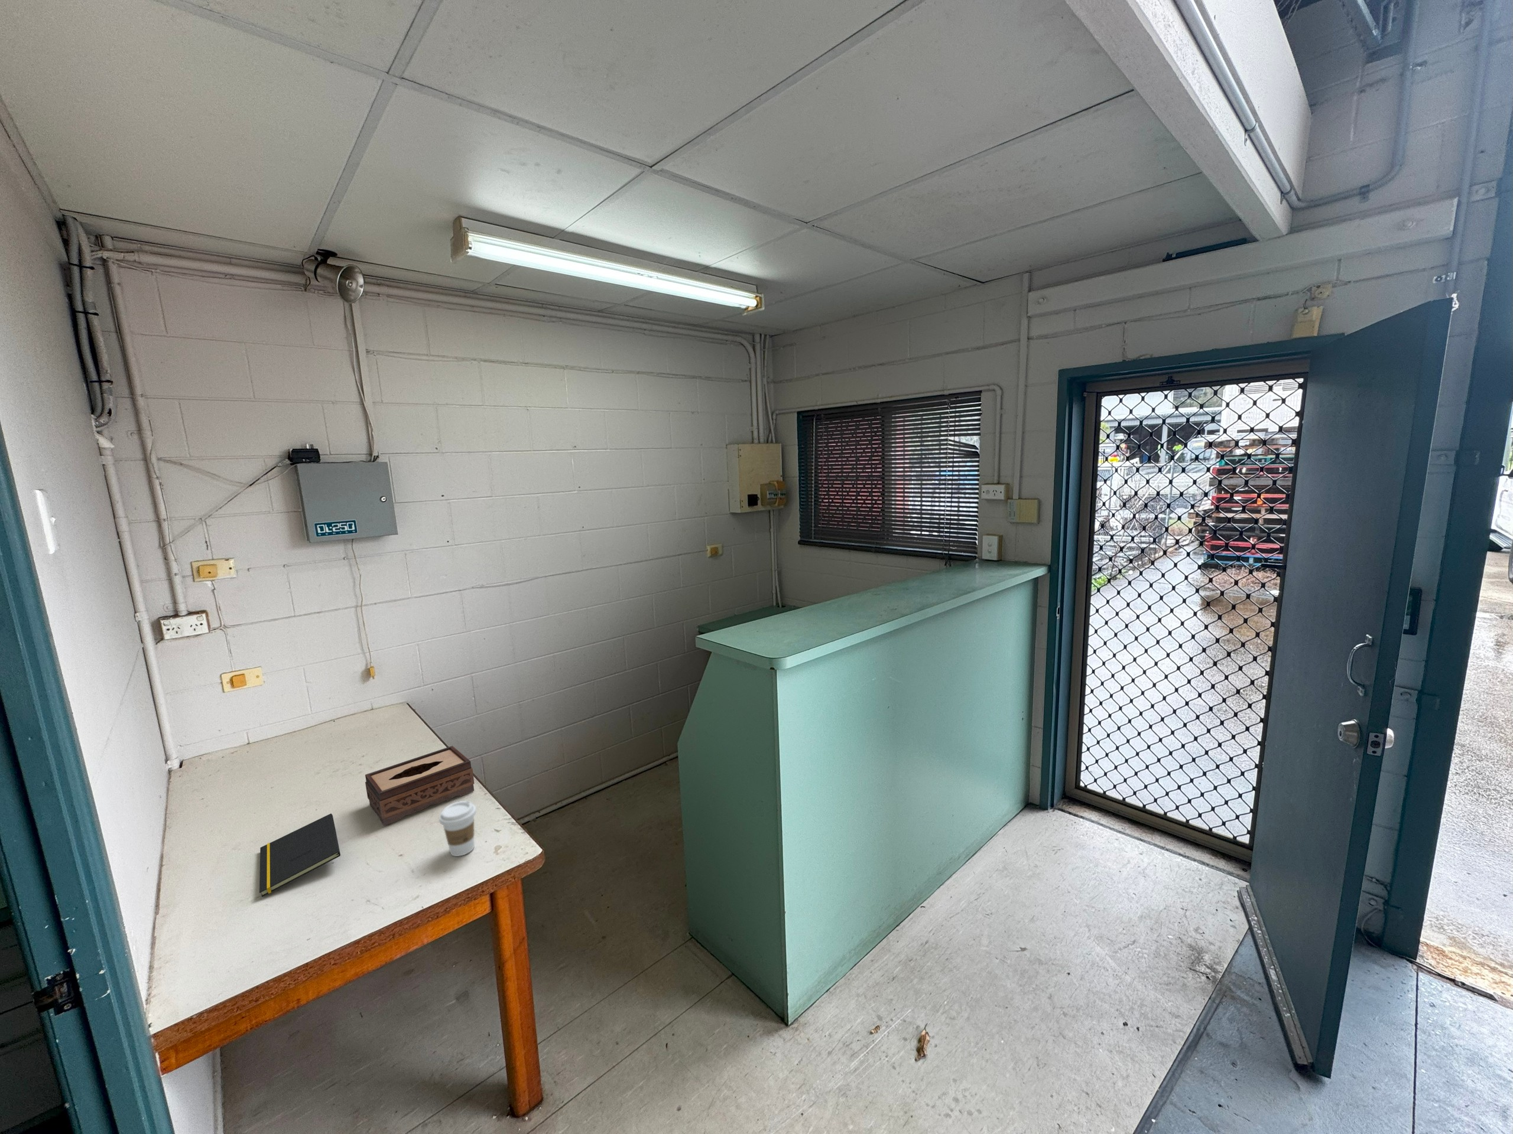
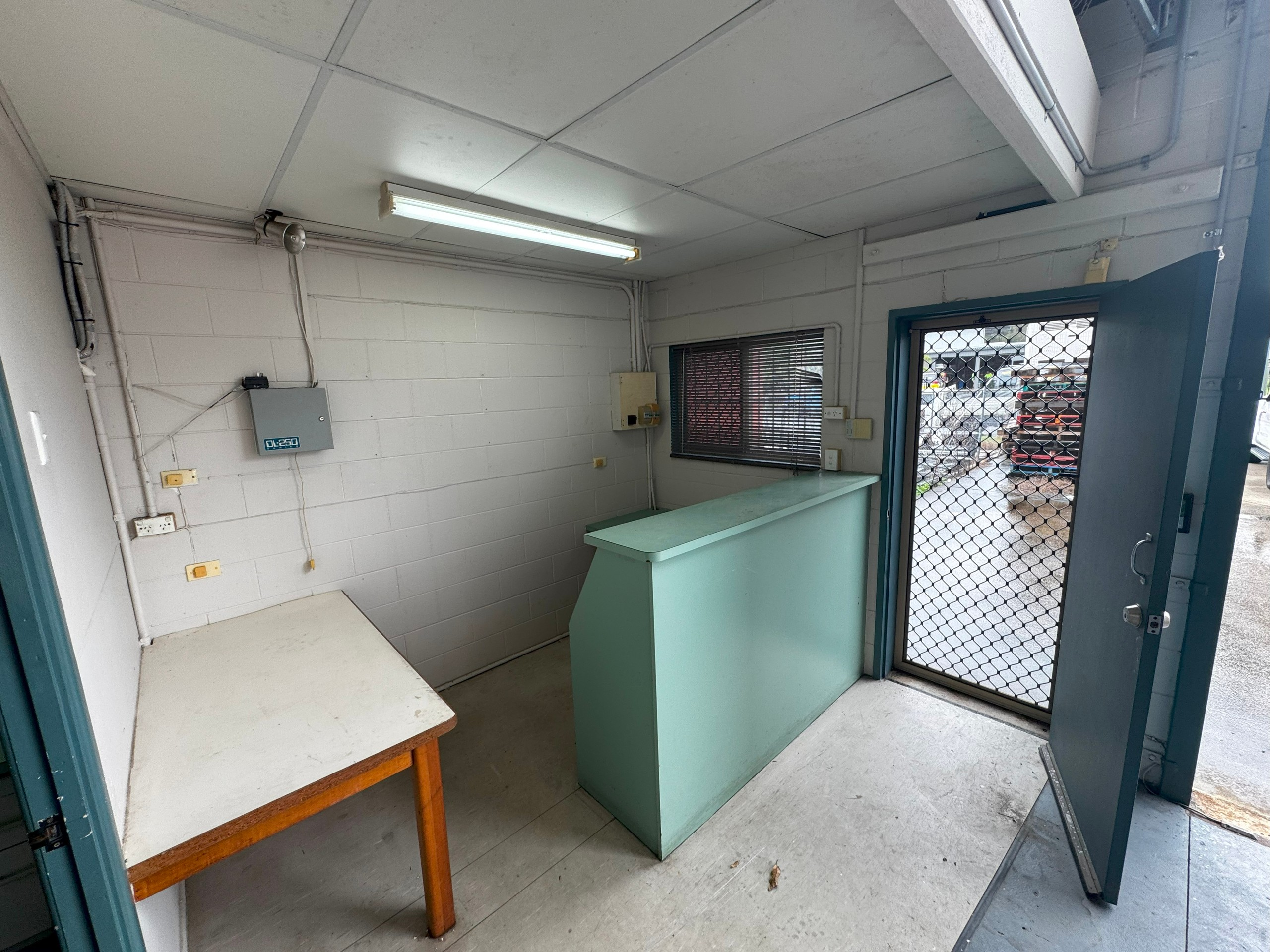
- coffee cup [438,800,477,856]
- notepad [259,812,341,897]
- tissue box [365,746,475,827]
